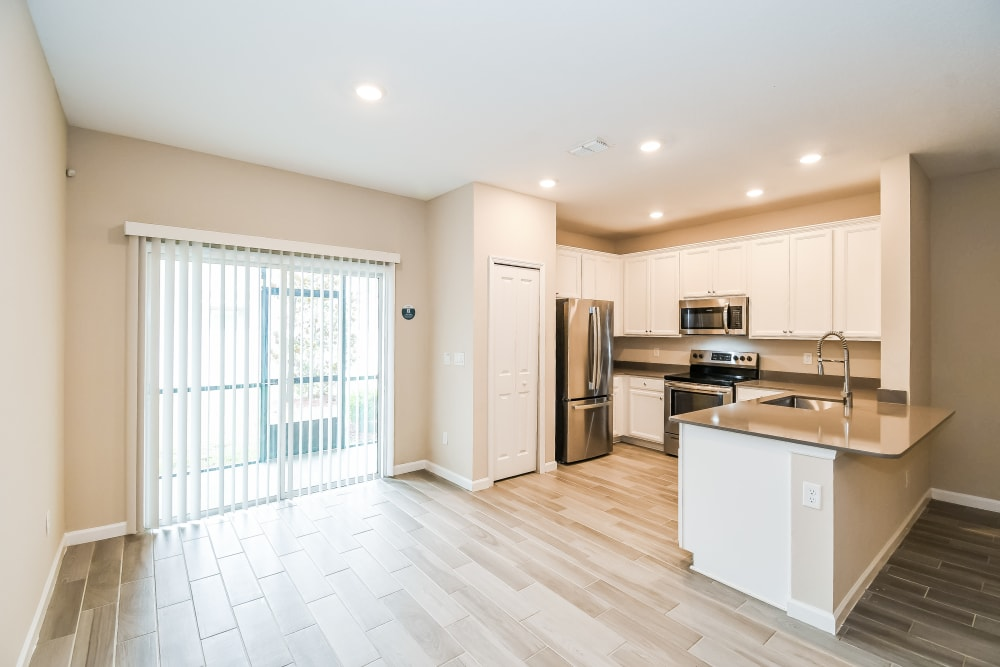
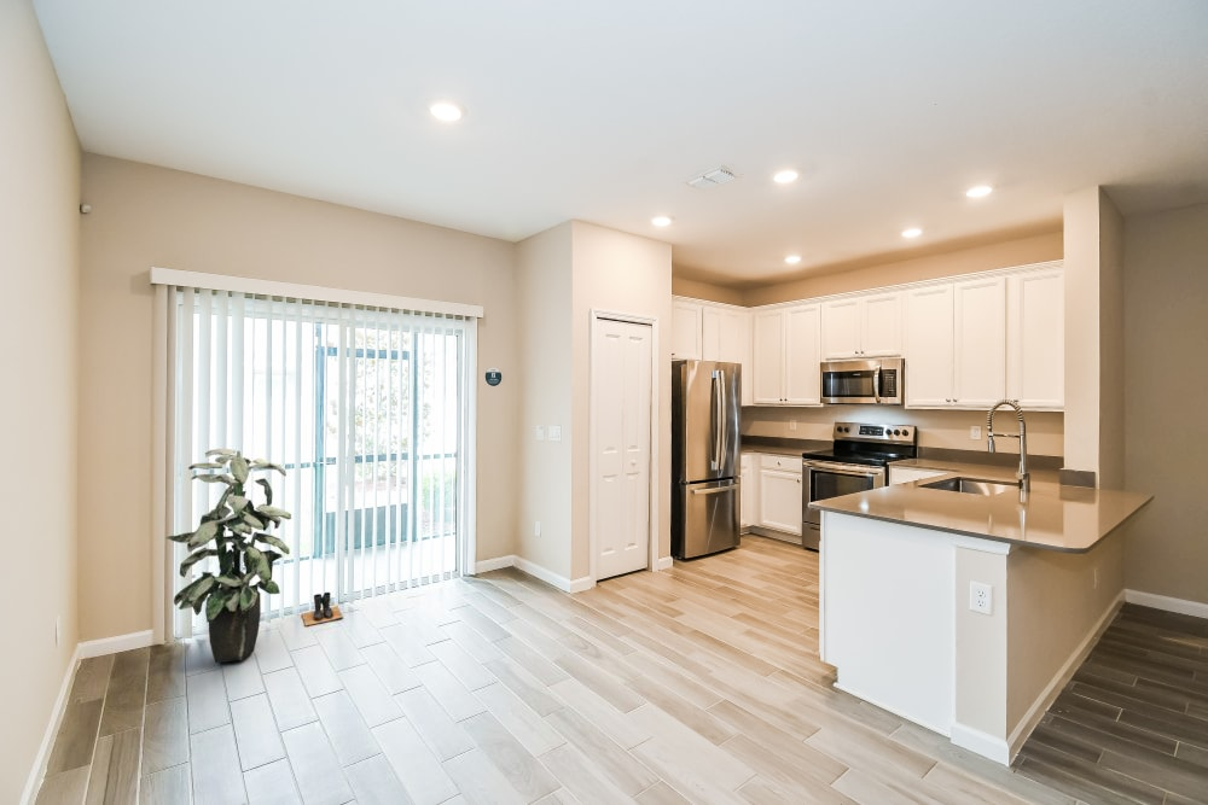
+ indoor plant [164,448,292,664]
+ boots [301,591,344,626]
